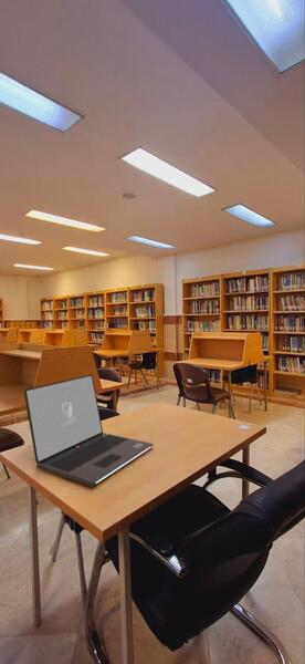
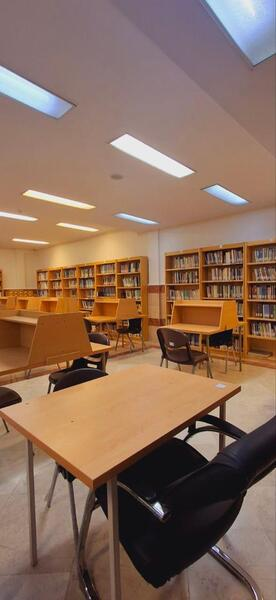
- laptop [23,373,155,488]
